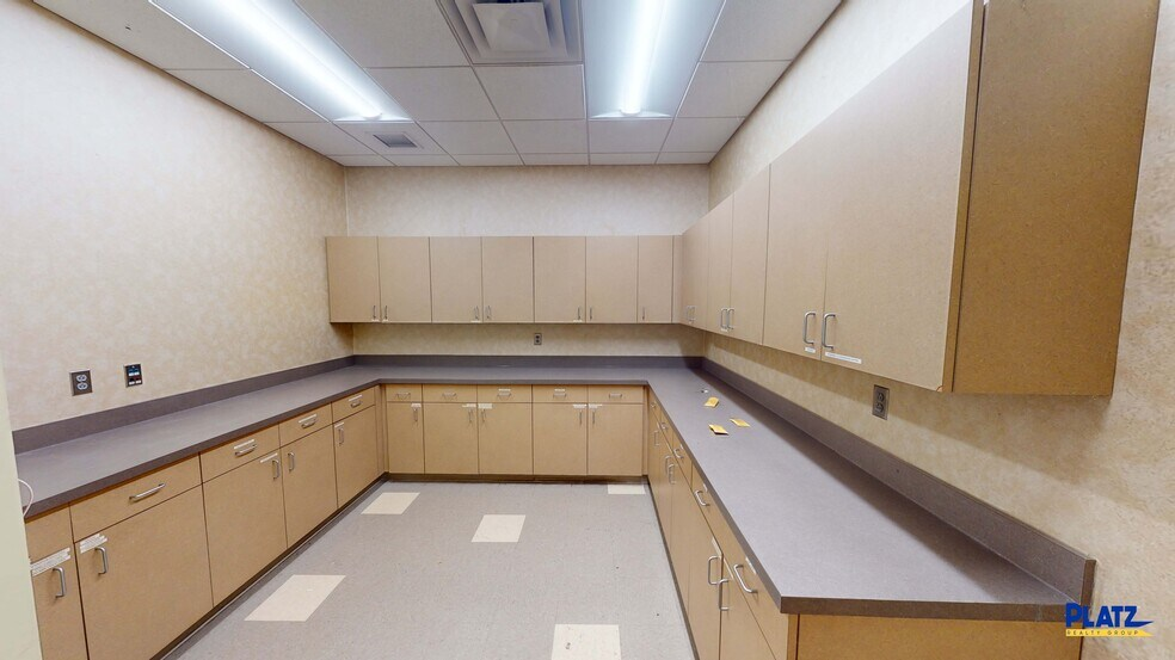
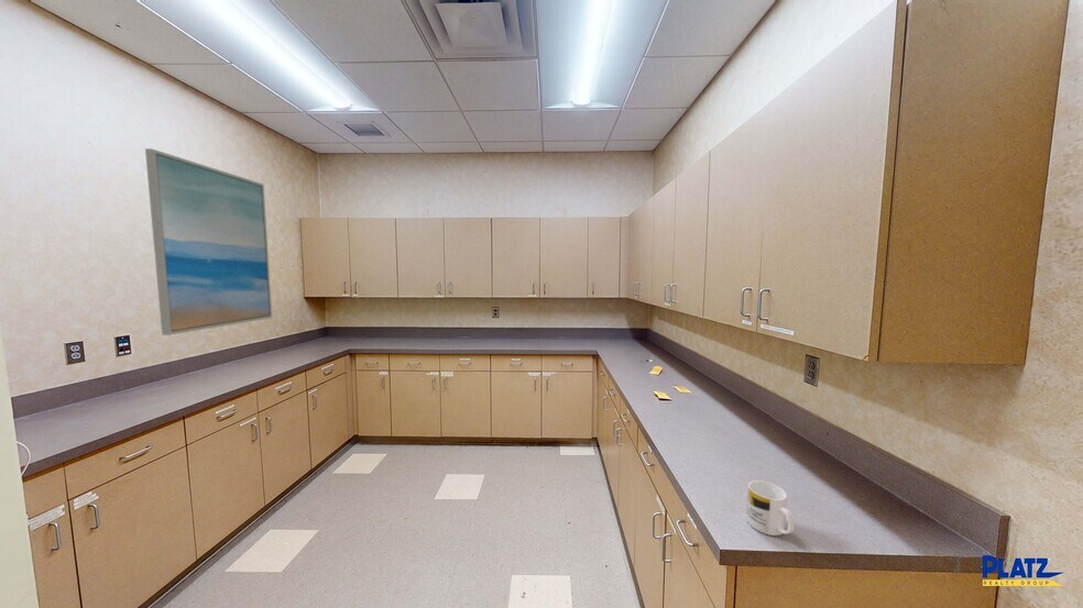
+ wall art [144,147,273,336]
+ mug [746,479,796,537]
